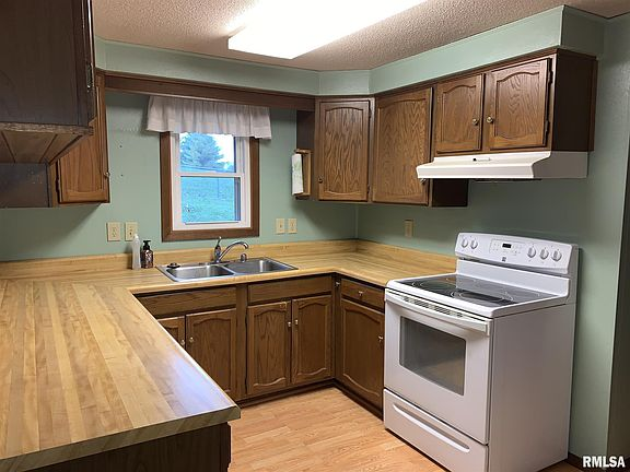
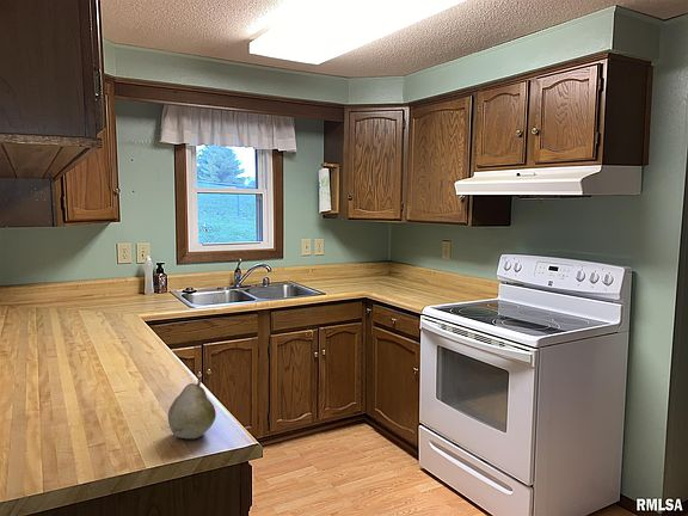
+ fruit [167,377,217,440]
